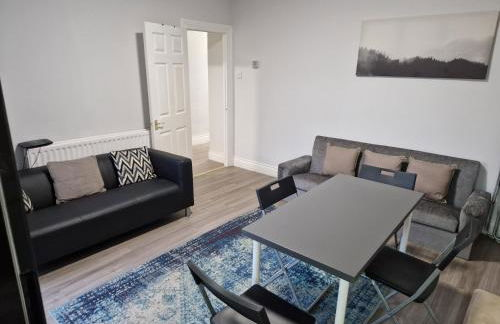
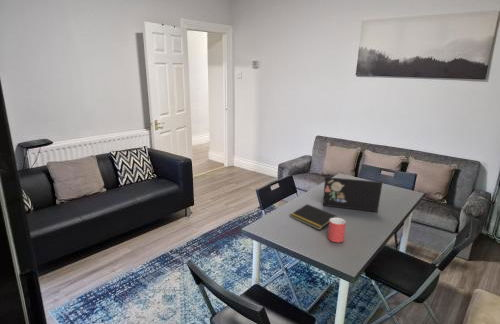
+ notepad [289,203,337,231]
+ mug [327,217,347,244]
+ laptop [322,176,384,213]
